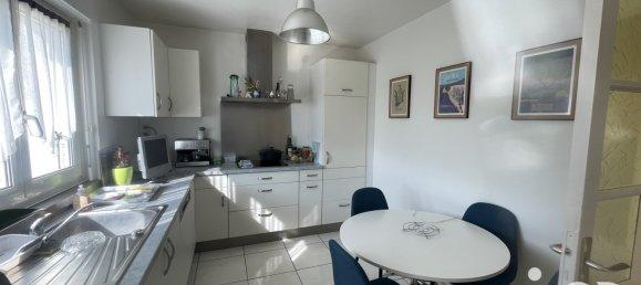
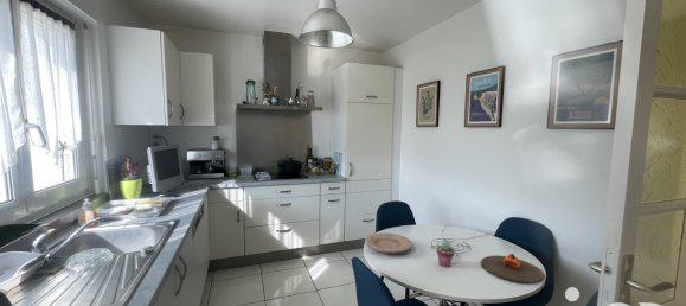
+ potted succulent [435,242,456,268]
+ plate [480,253,546,285]
+ plate [364,231,413,254]
